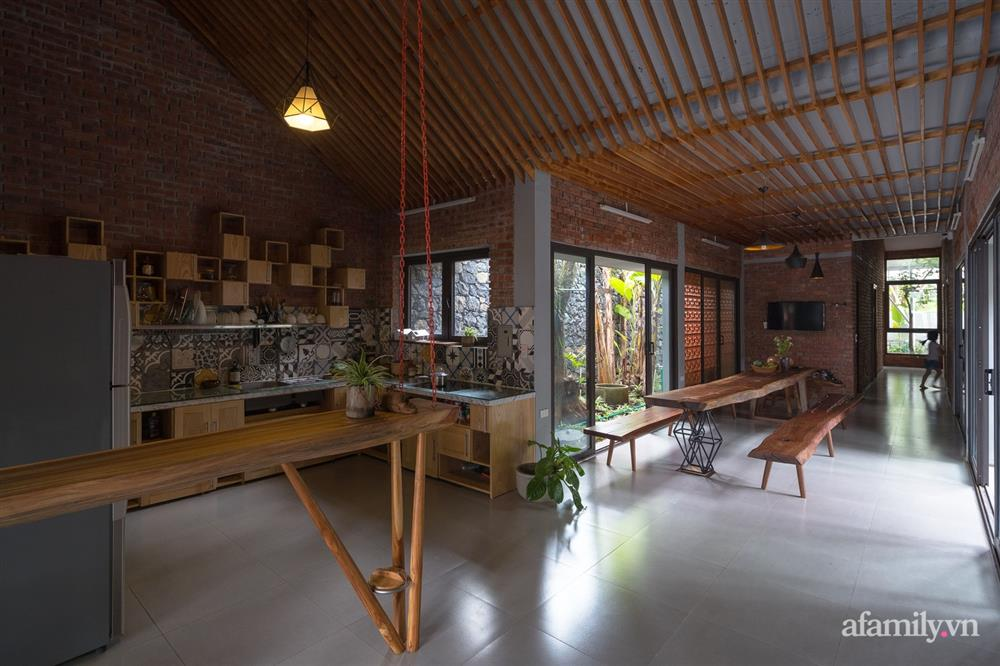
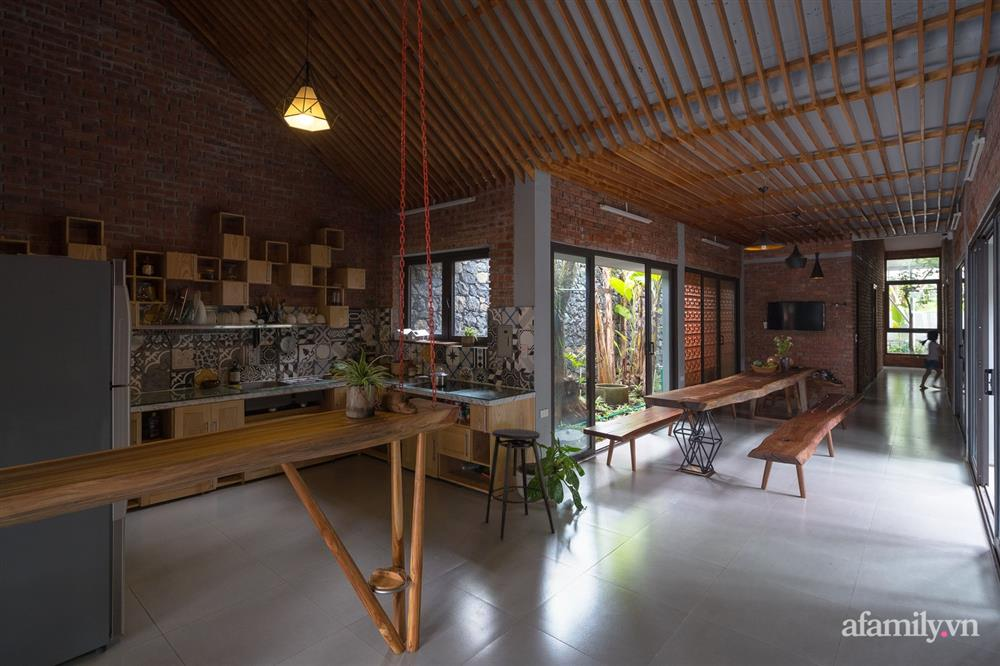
+ stool [485,428,556,541]
